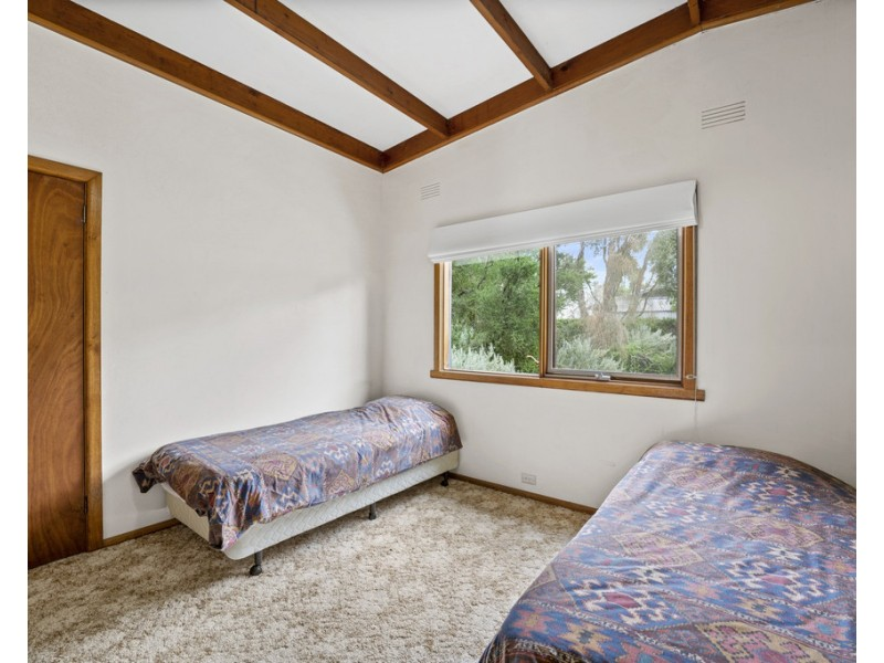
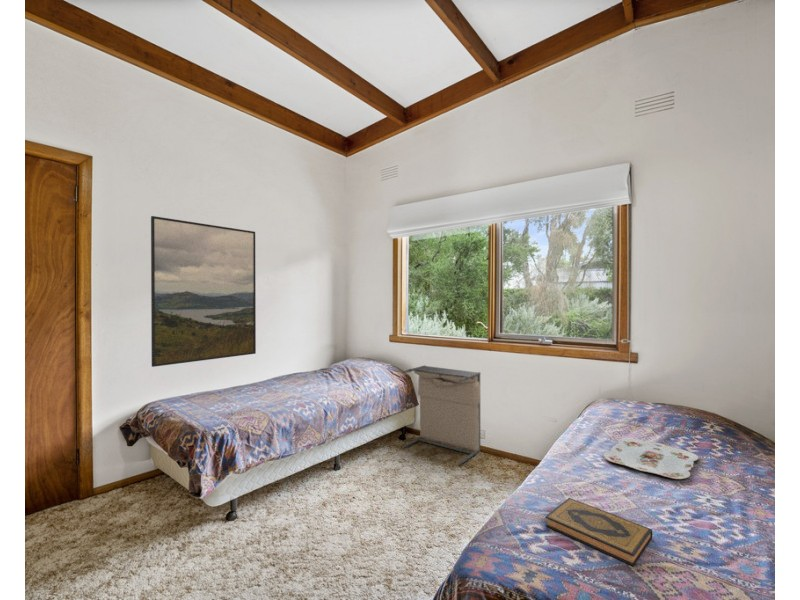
+ laundry hamper [401,364,482,466]
+ serving tray [603,438,699,480]
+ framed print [150,215,257,368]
+ hardback book [545,497,653,567]
